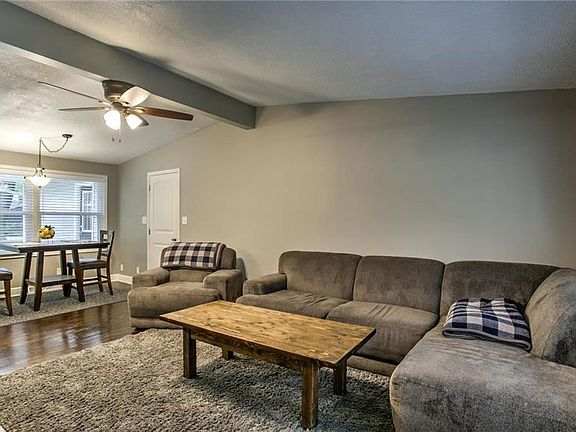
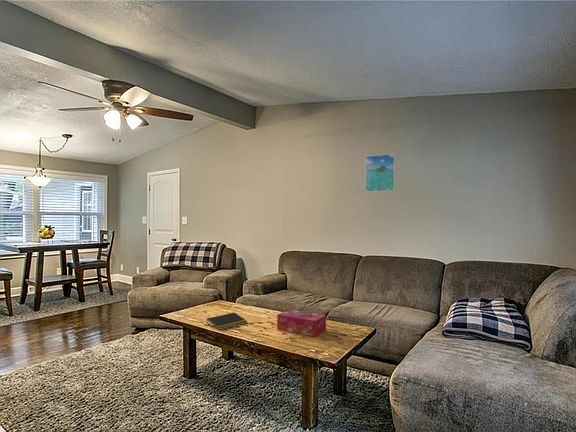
+ notepad [206,312,248,331]
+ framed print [365,153,396,193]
+ tissue box [276,309,327,338]
